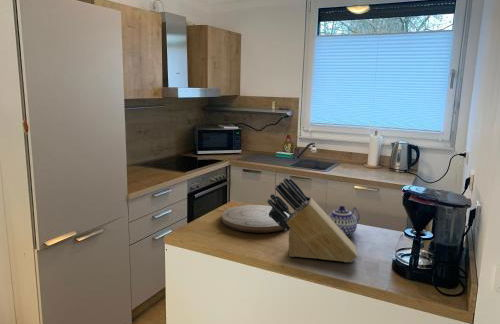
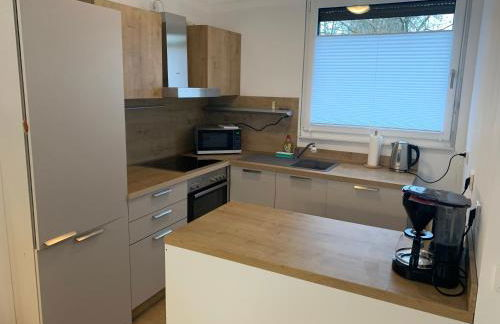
- teapot [328,205,361,238]
- knife block [266,177,358,263]
- cutting board [221,204,289,234]
